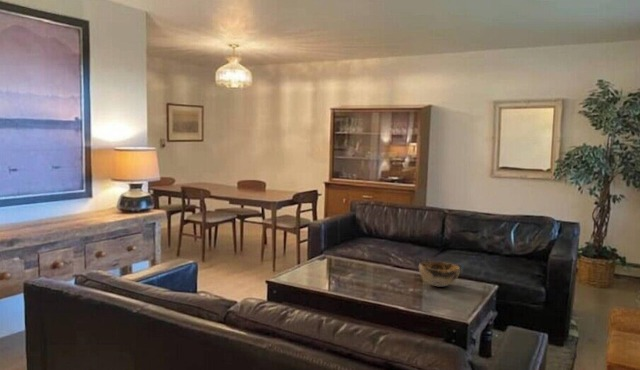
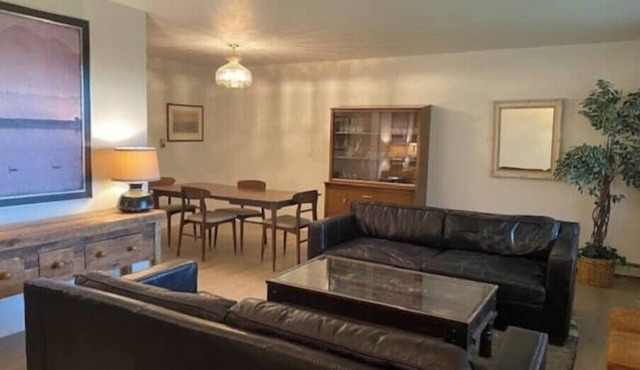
- decorative bowl [418,261,461,287]
